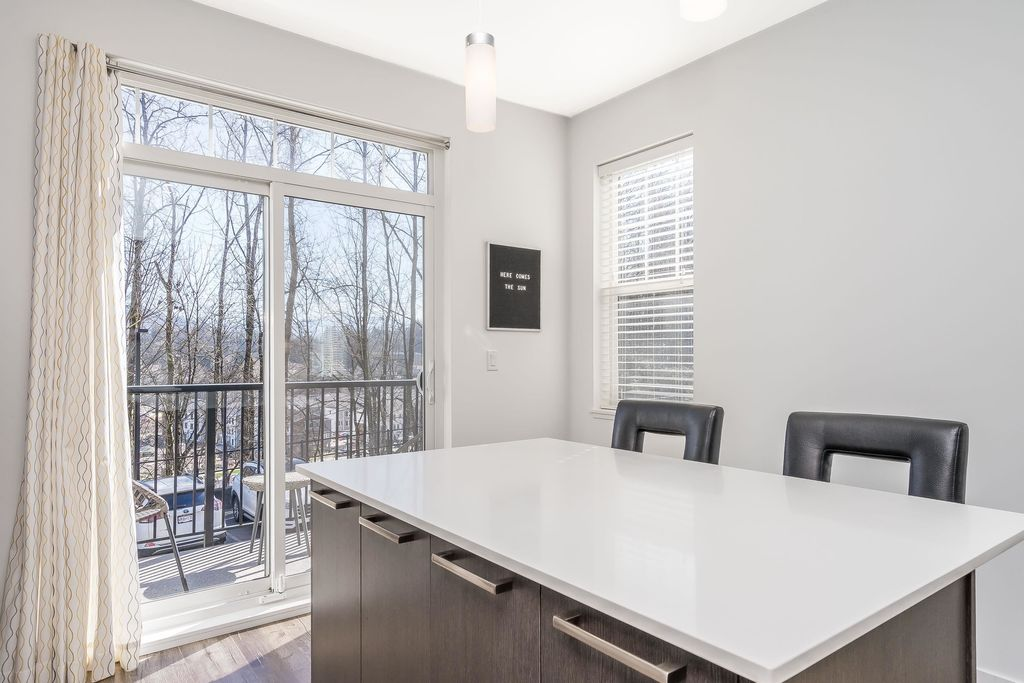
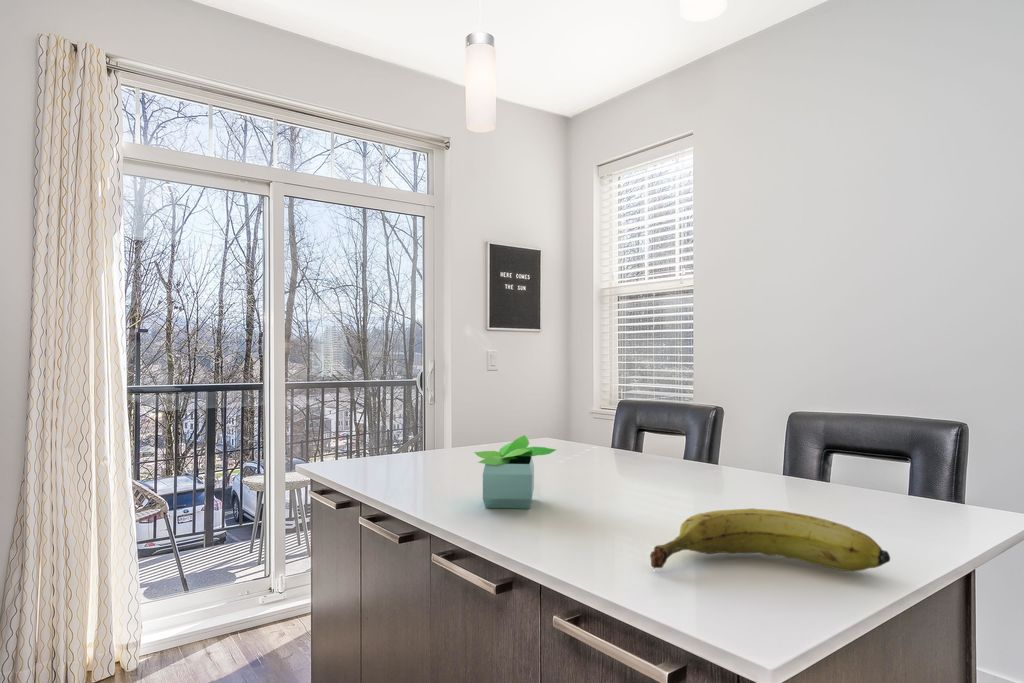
+ potted plant [473,434,557,510]
+ banana [649,508,891,572]
